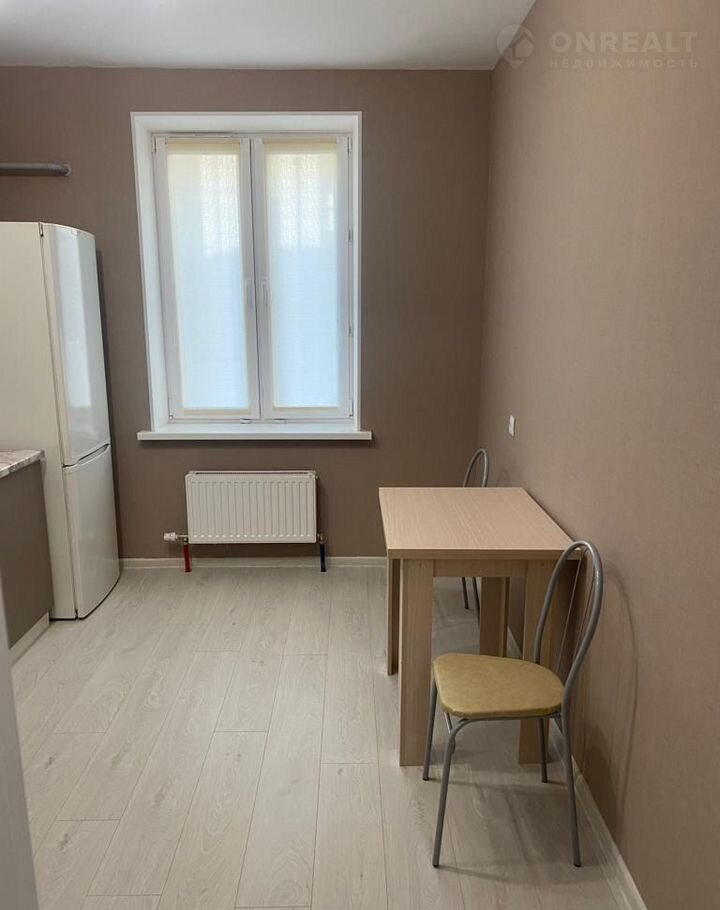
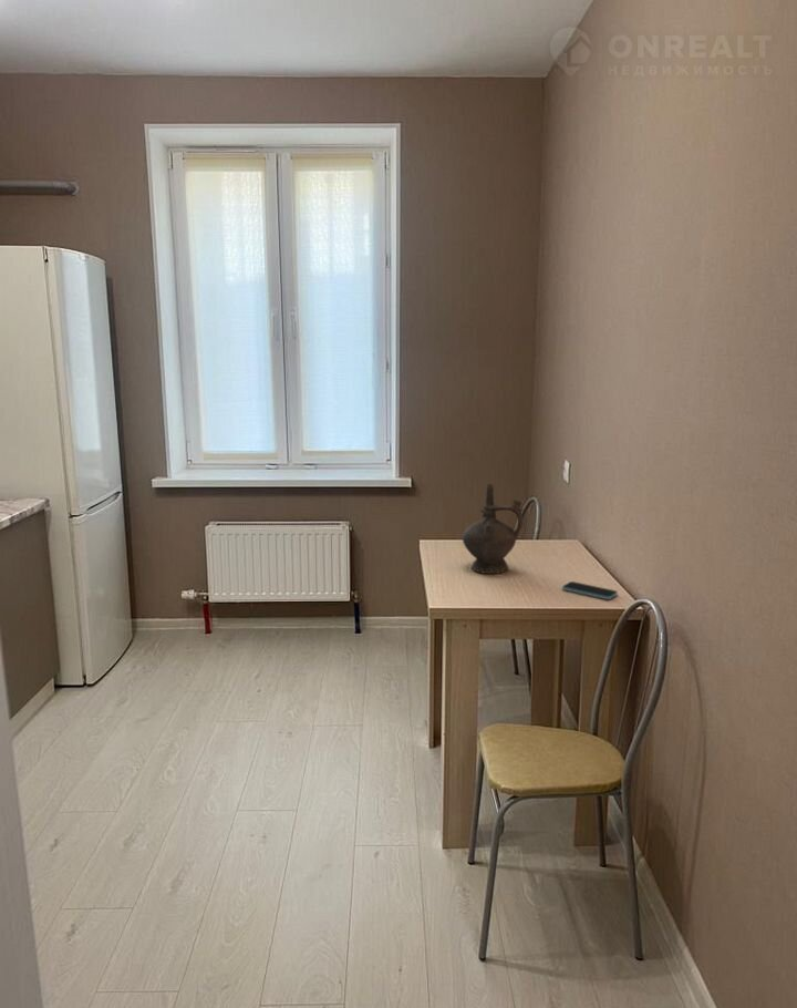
+ smartphone [561,580,619,600]
+ ceremonial vessel [462,483,526,575]
